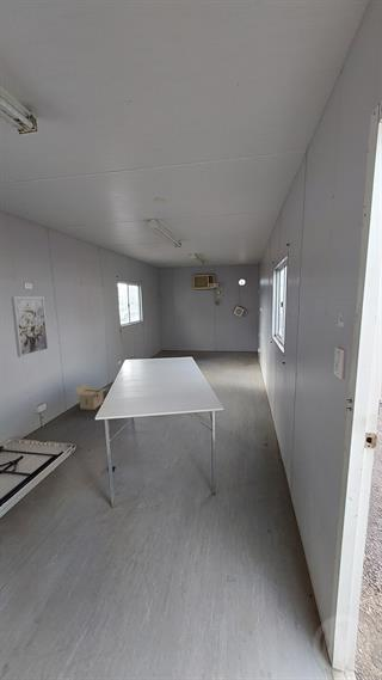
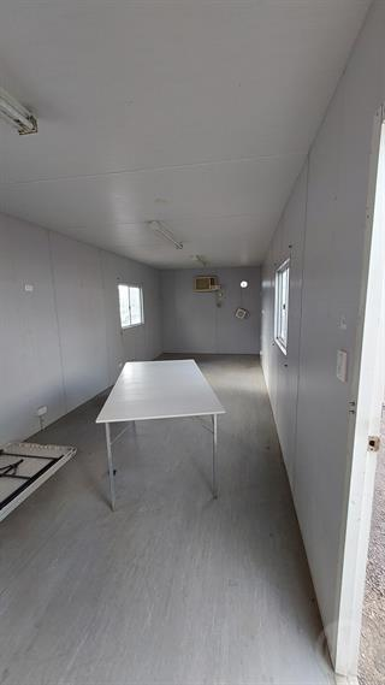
- wall art [10,295,50,359]
- cardboard box [74,382,109,411]
